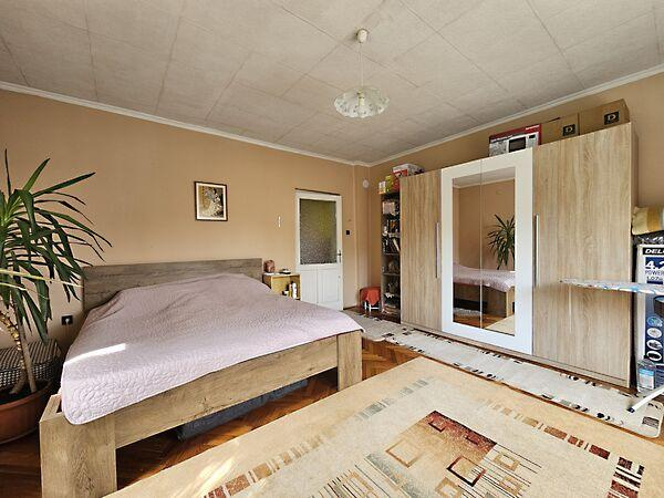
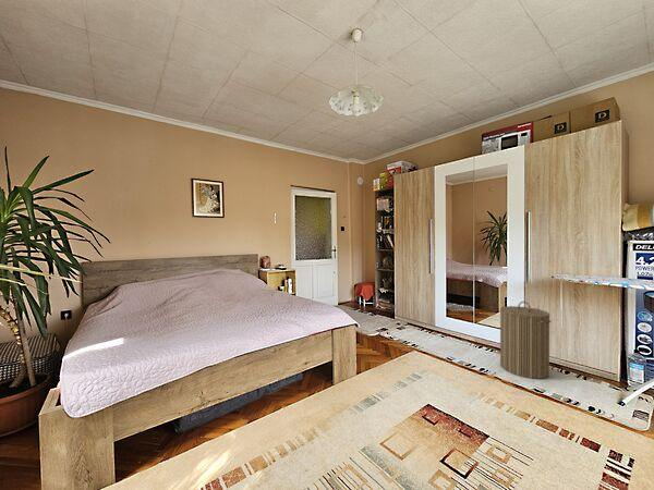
+ laundry hamper [499,301,552,380]
